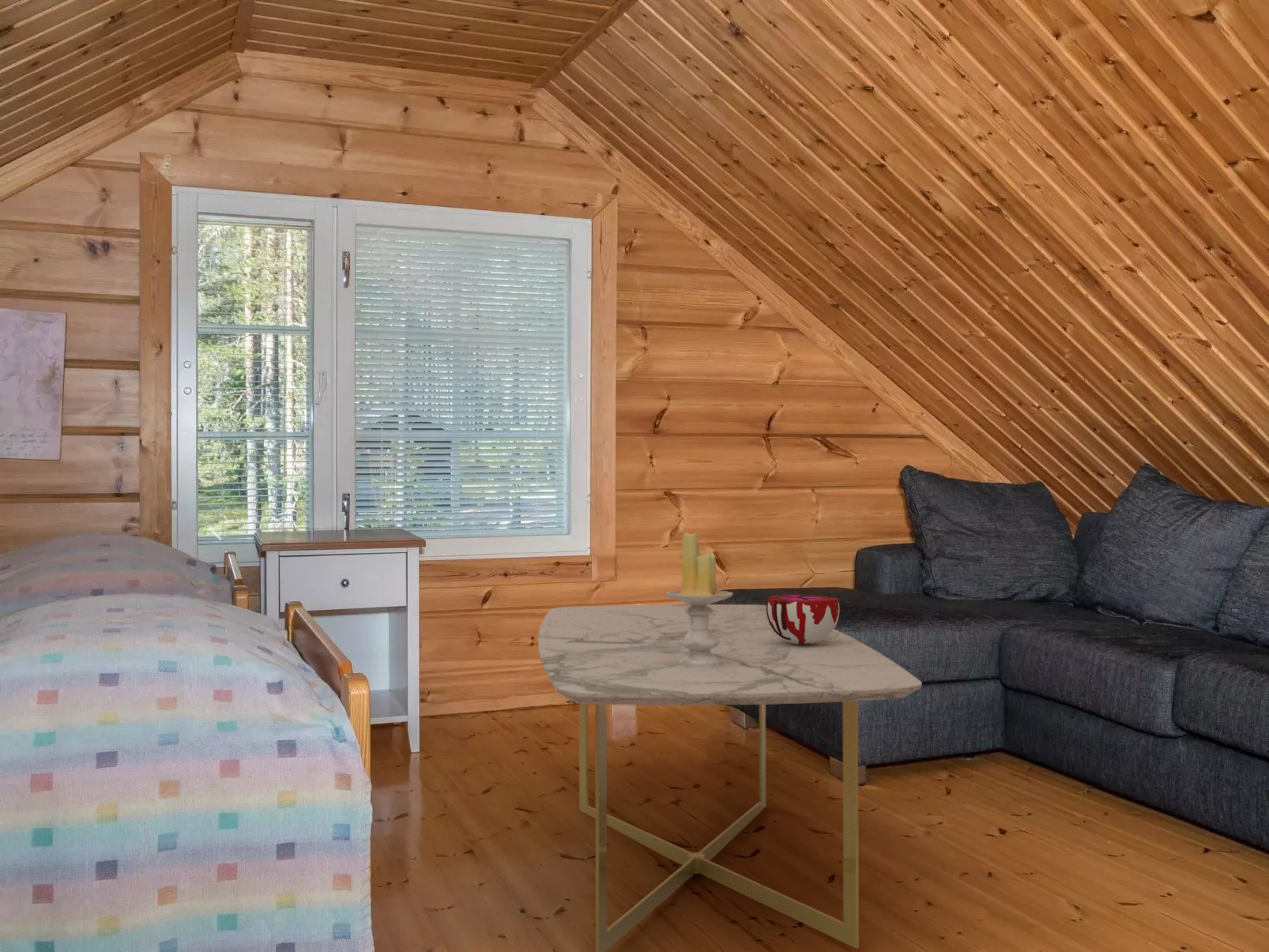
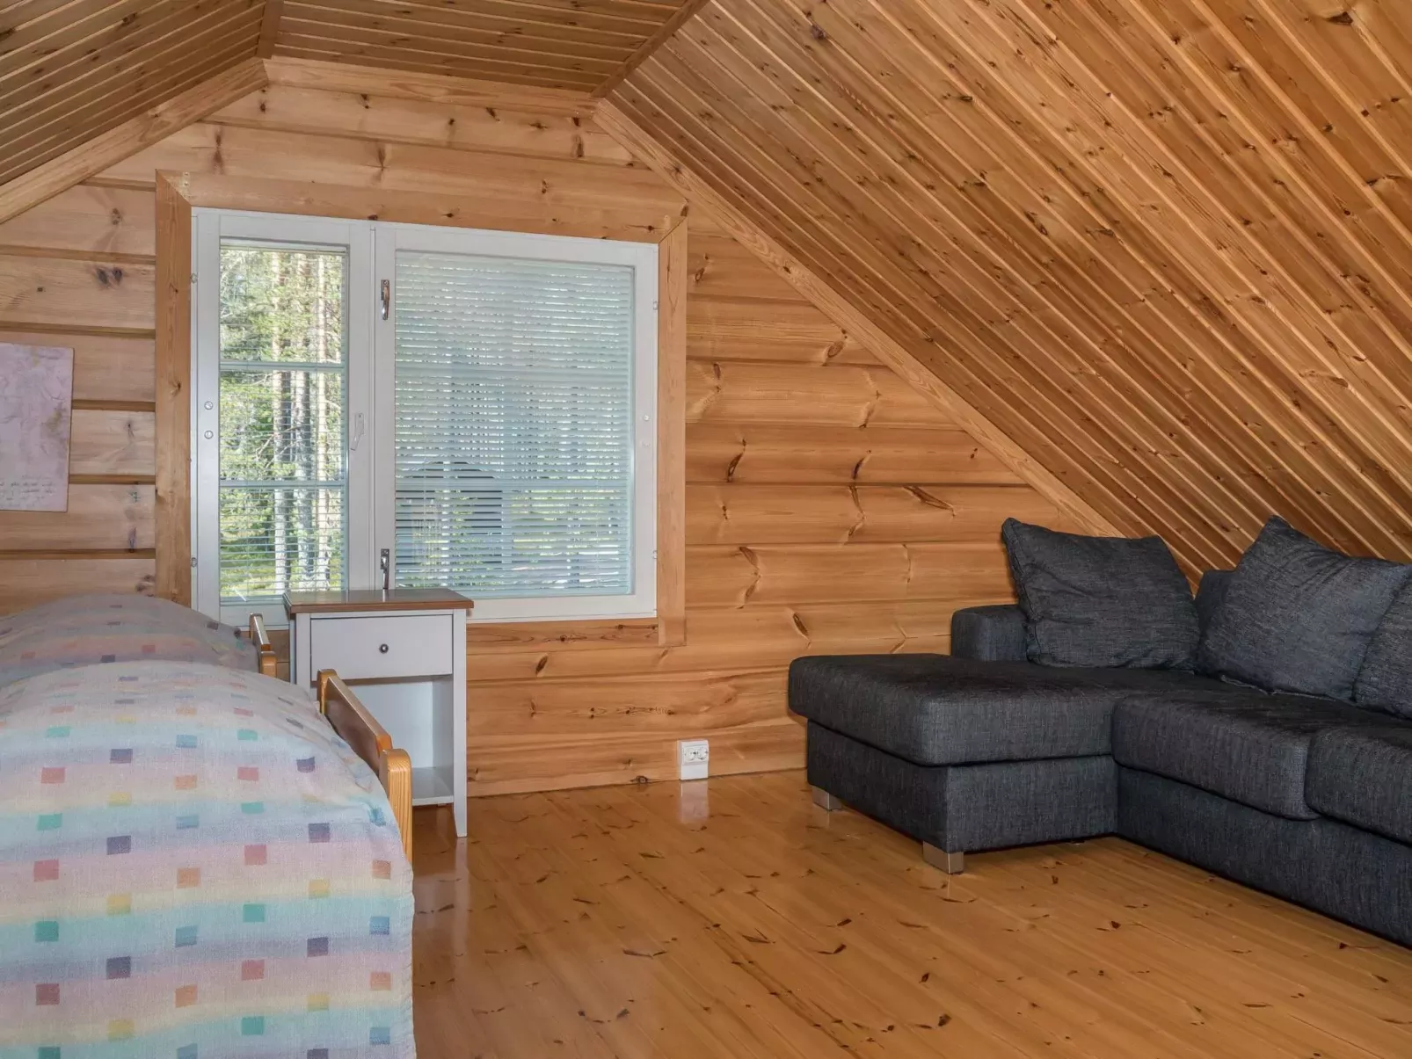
- coffee table [537,604,923,952]
- candle [665,531,734,668]
- decorative bowl [766,593,841,645]
